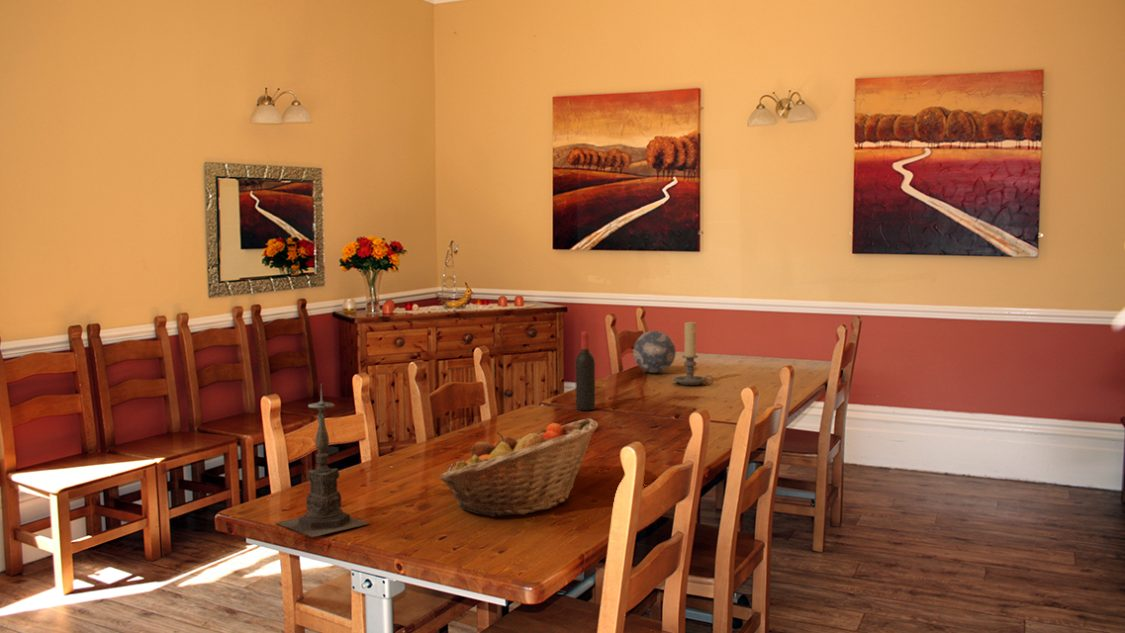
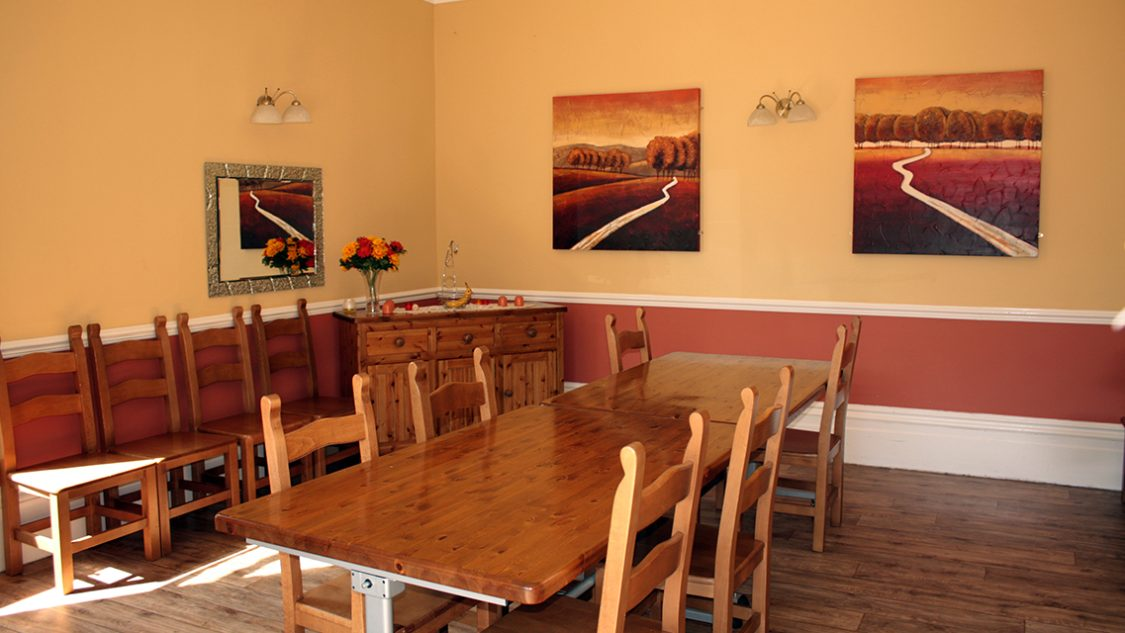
- fruit basket [439,417,599,518]
- candle holder [672,320,715,386]
- candle holder [274,383,371,538]
- decorative ball [632,330,677,374]
- wine bottle [574,331,596,411]
